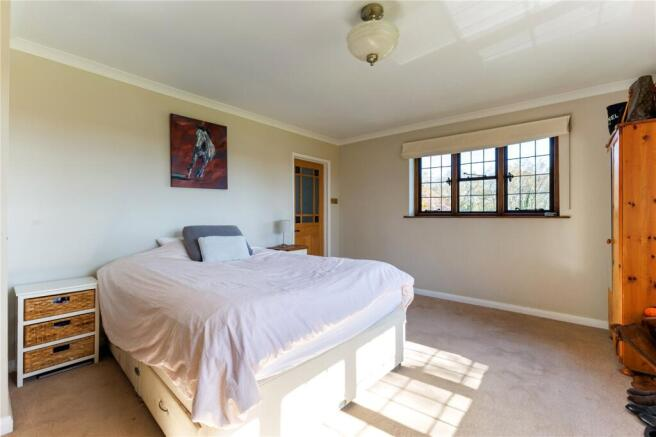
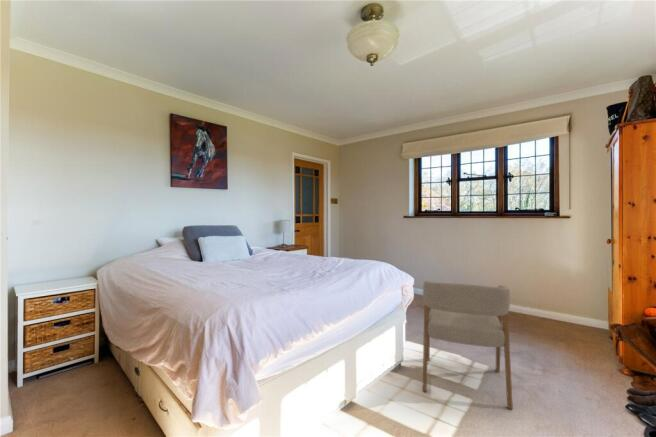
+ armchair [422,279,514,410]
